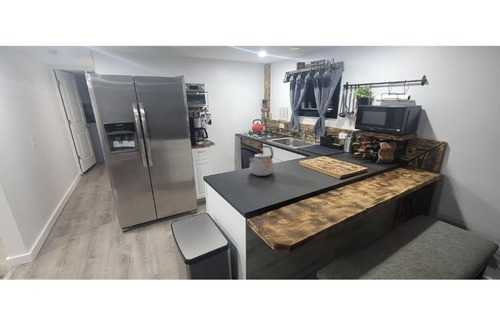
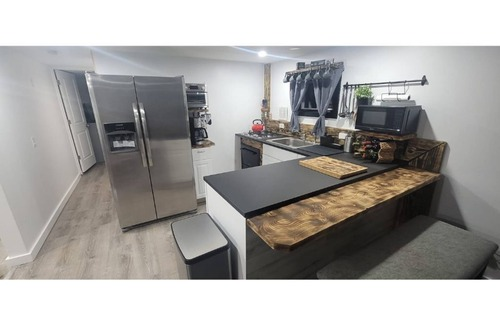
- kettle [248,145,275,177]
